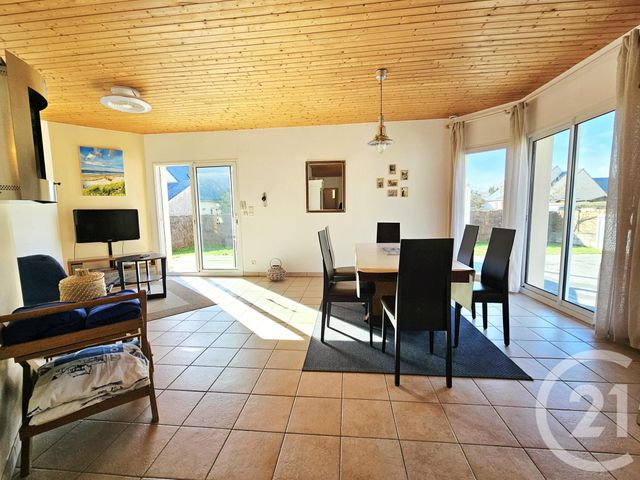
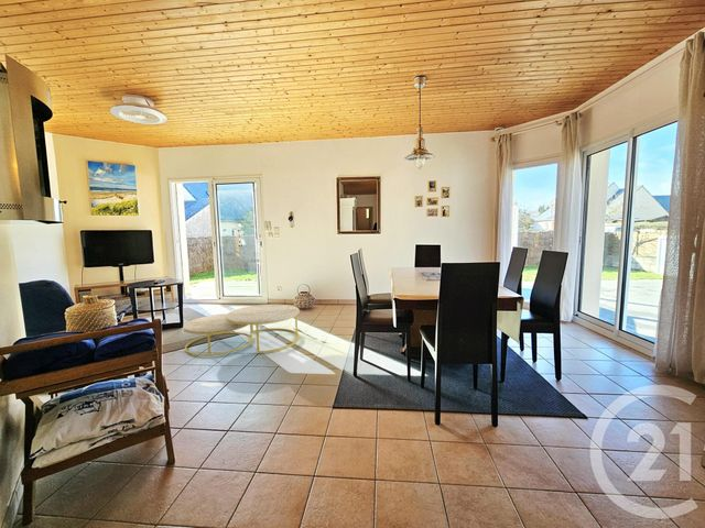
+ coffee table [182,304,301,356]
